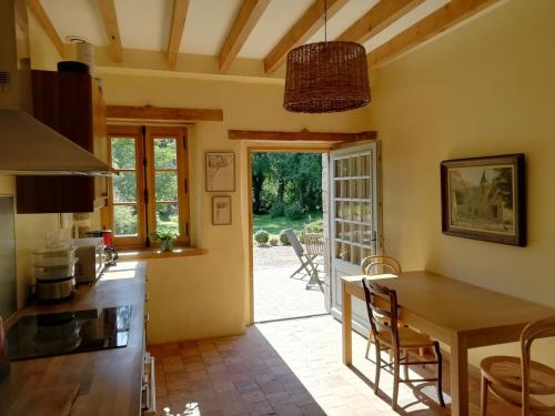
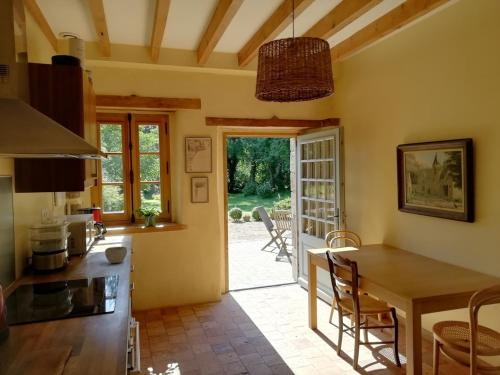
+ bowl [104,246,128,264]
